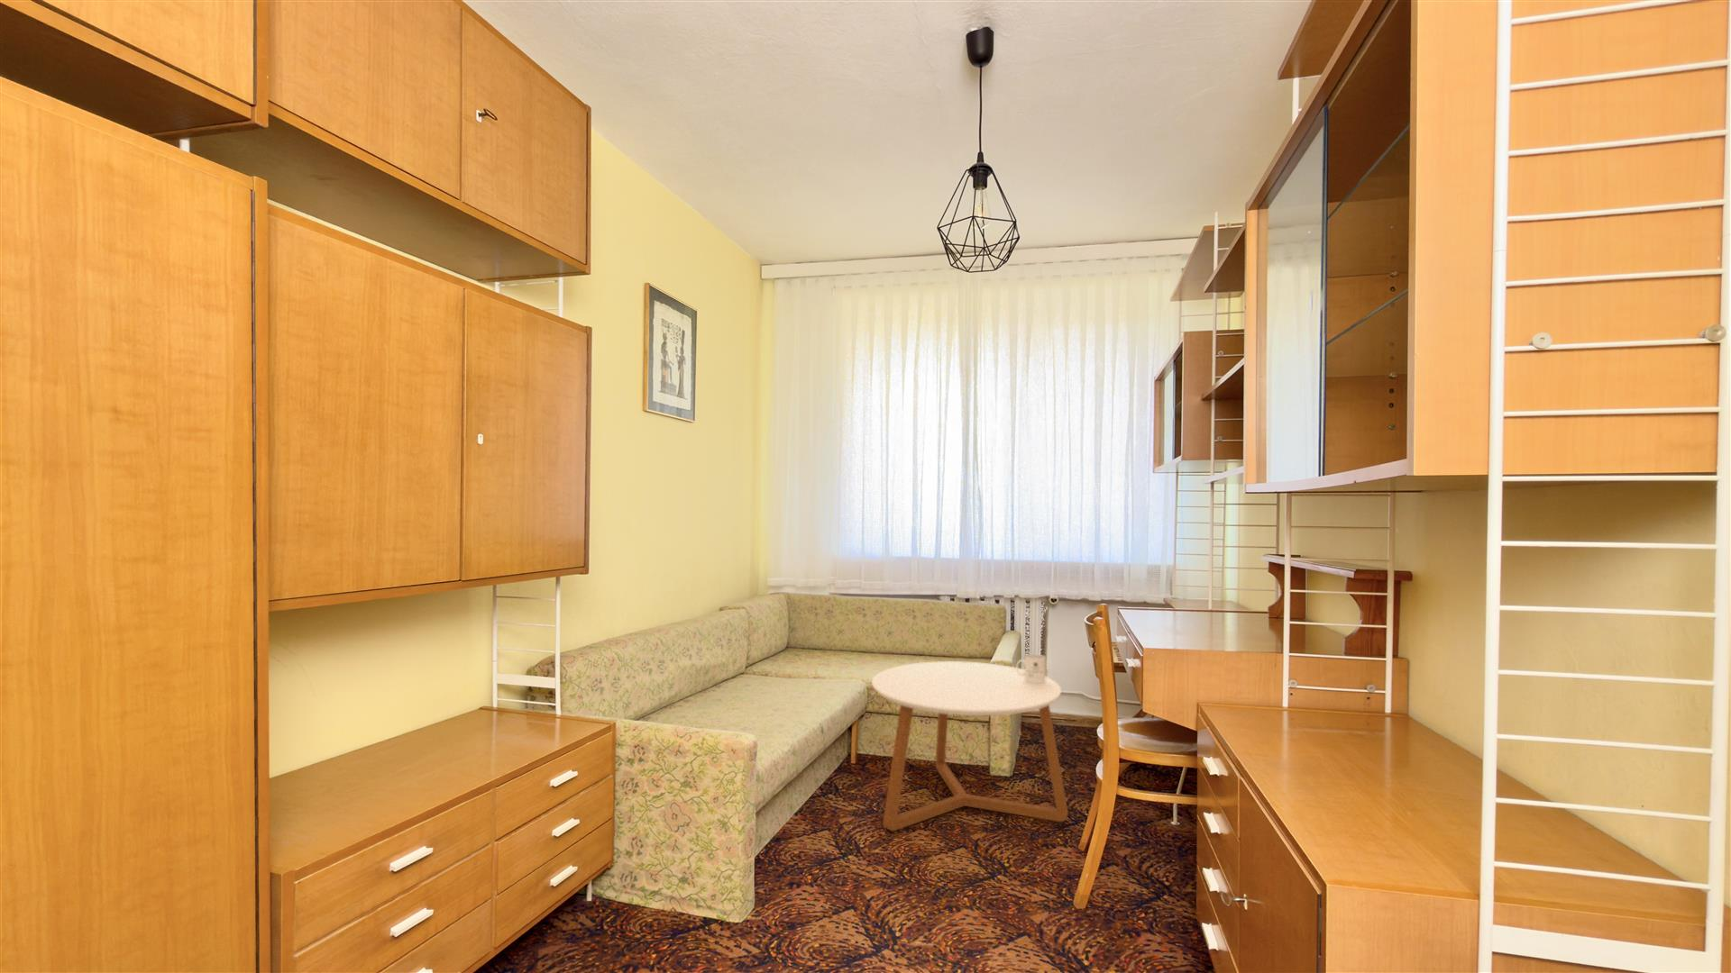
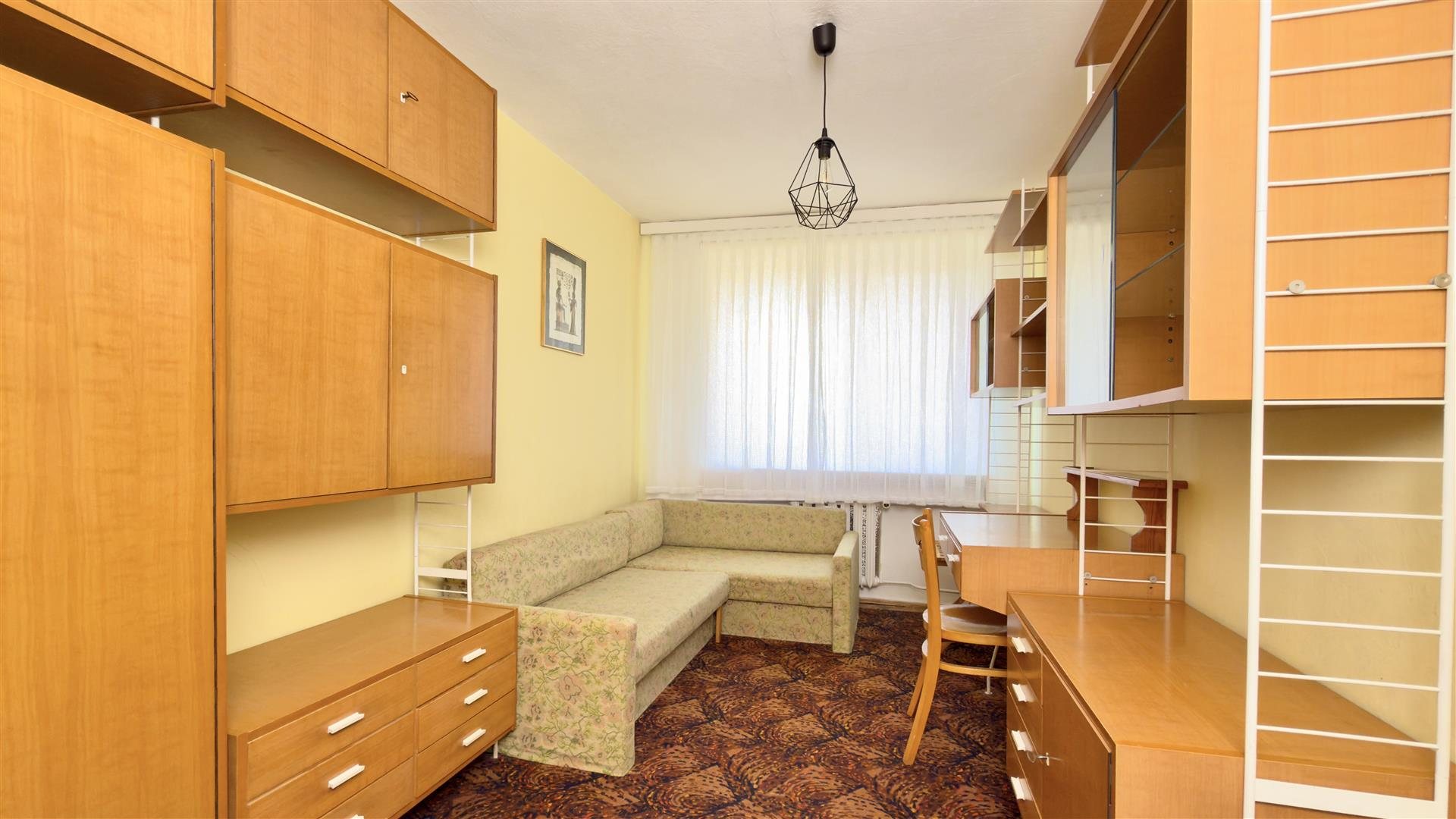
- mug [1015,653,1046,684]
- coffee table [871,661,1069,833]
